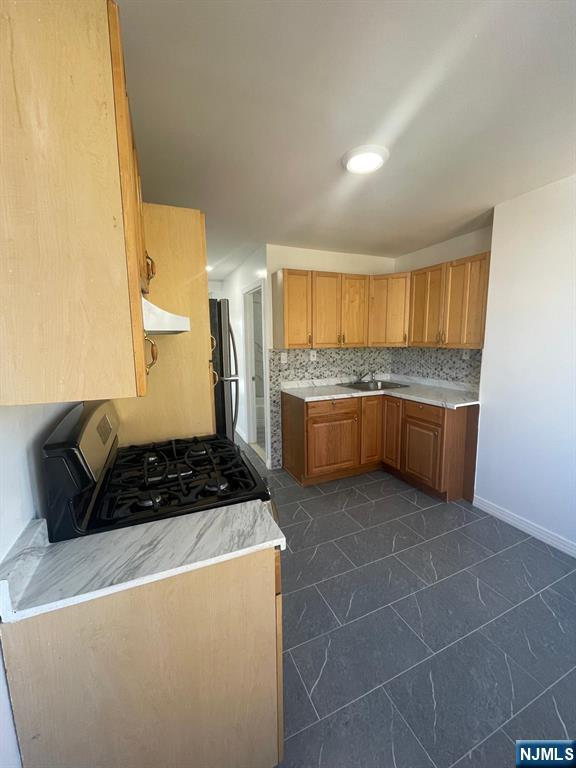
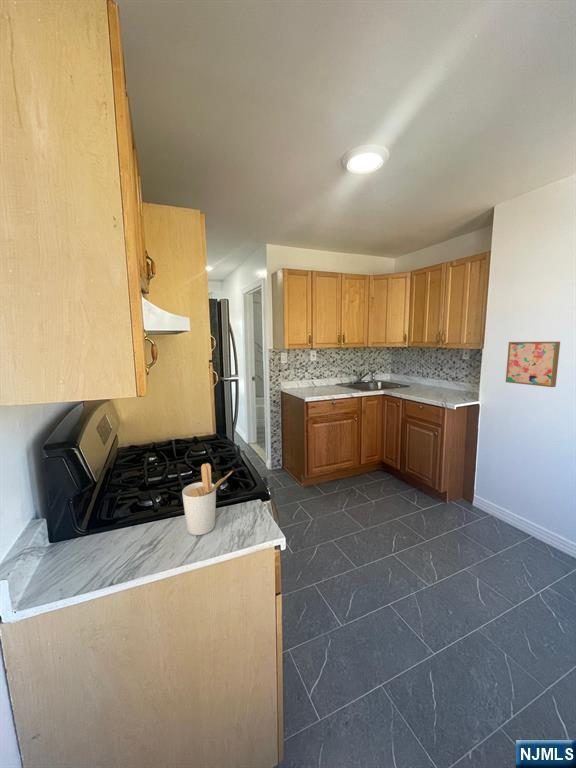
+ utensil holder [181,462,234,536]
+ wall art [505,341,561,388]
